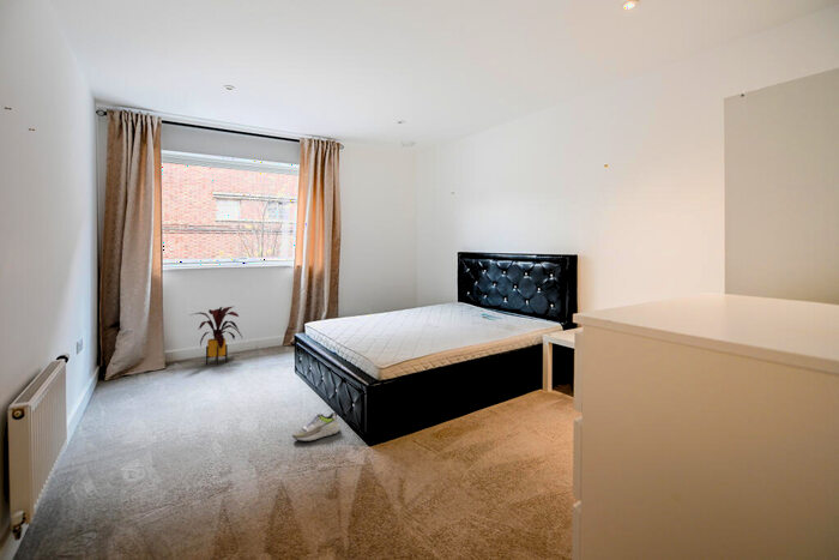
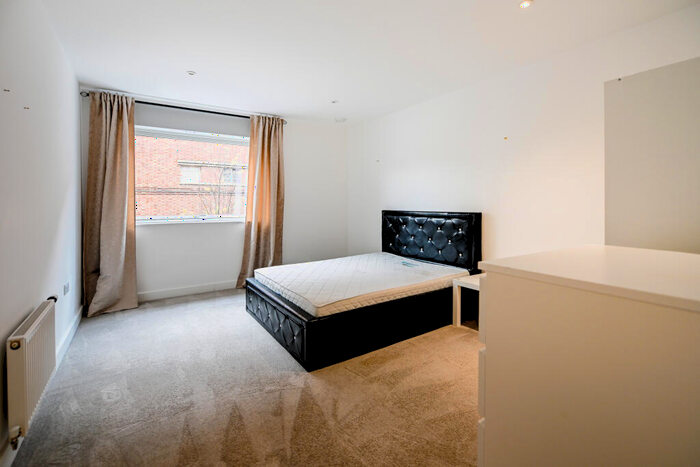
- house plant [189,306,245,366]
- shoe [291,411,342,442]
